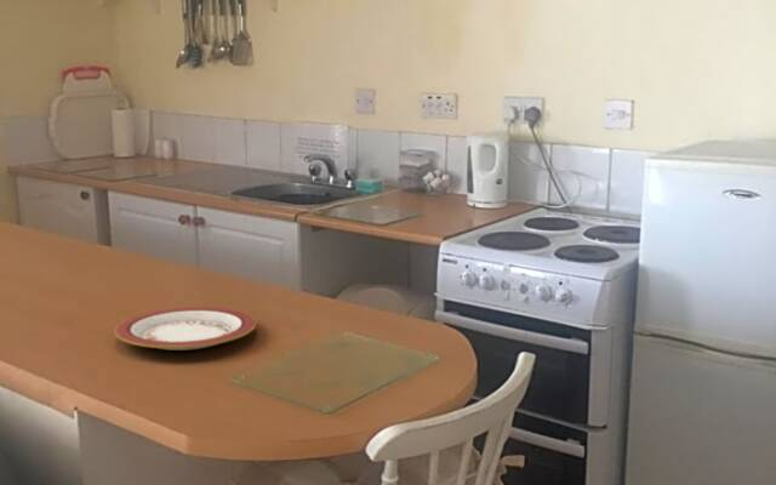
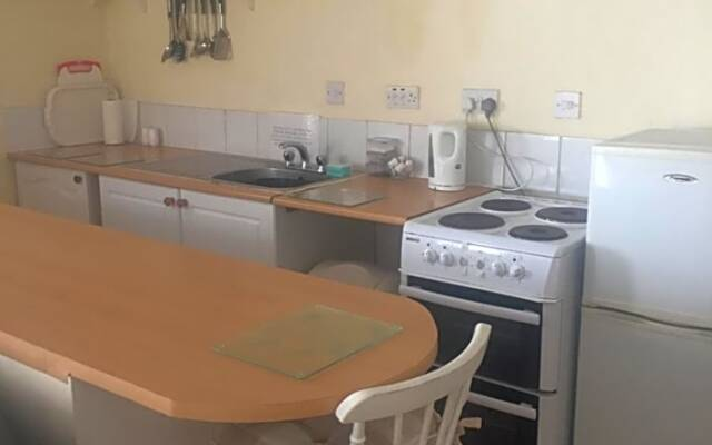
- plate [114,306,257,352]
